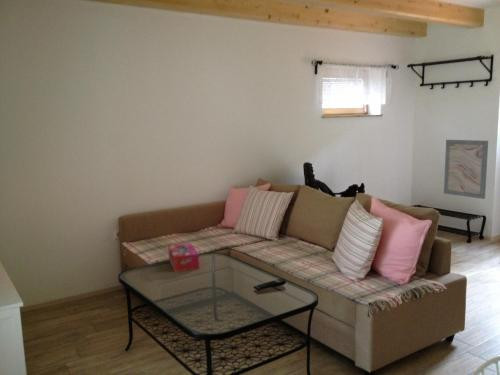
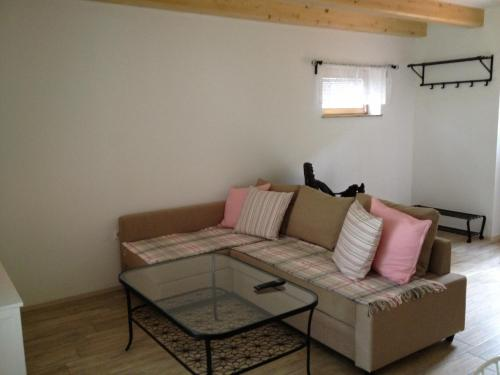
- wall art [443,139,489,200]
- tissue box [167,242,200,273]
